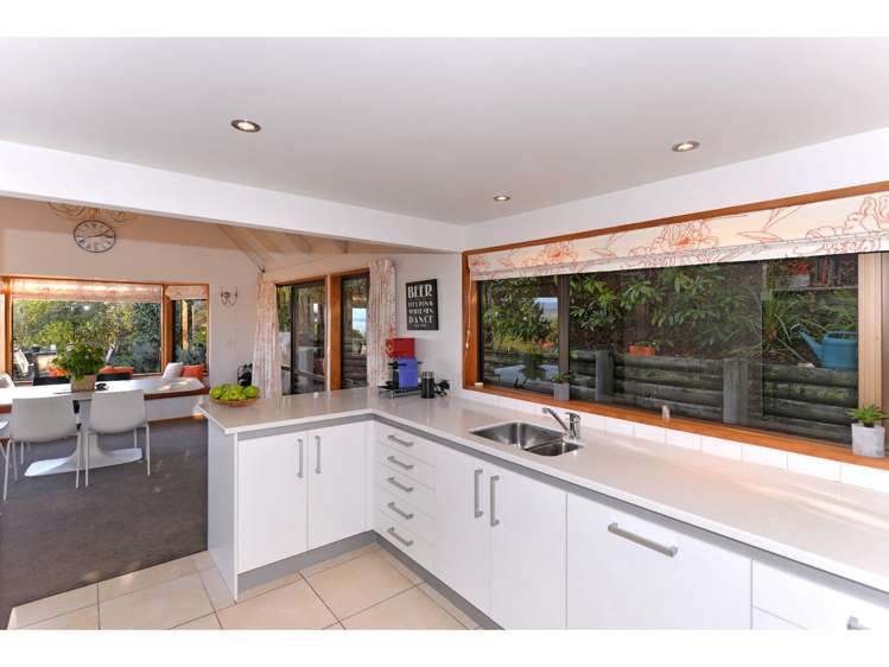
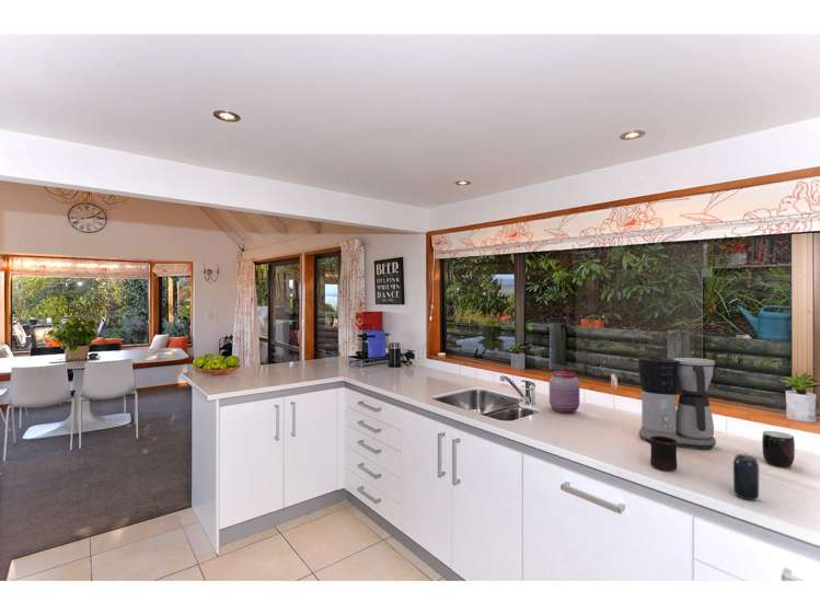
+ beverage can [732,453,760,501]
+ mug [649,436,678,472]
+ jar [548,370,580,414]
+ coffee maker [637,356,717,450]
+ mug [761,430,796,468]
